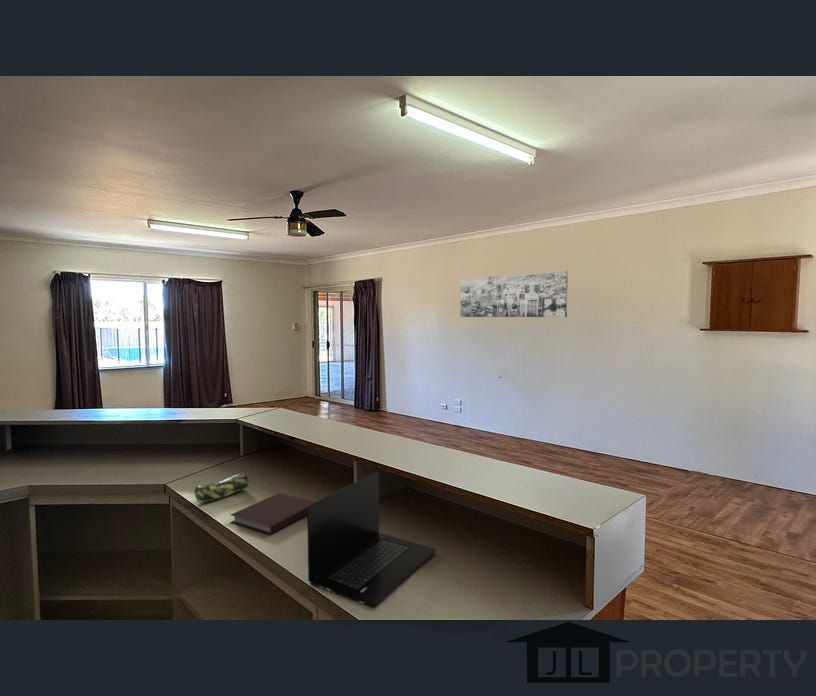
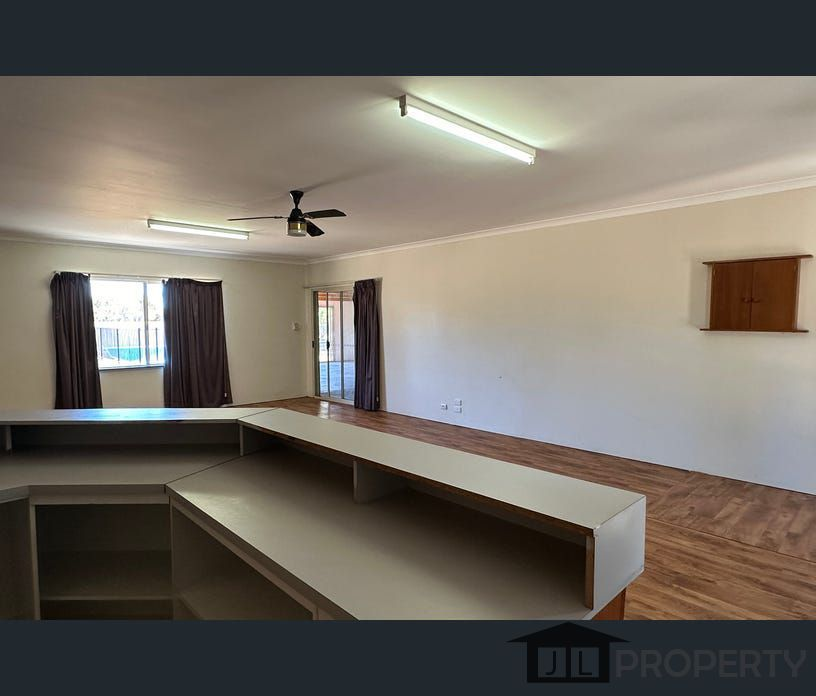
- laptop [306,471,437,608]
- notebook [229,492,316,536]
- pencil case [193,472,249,504]
- wall art [459,270,569,318]
